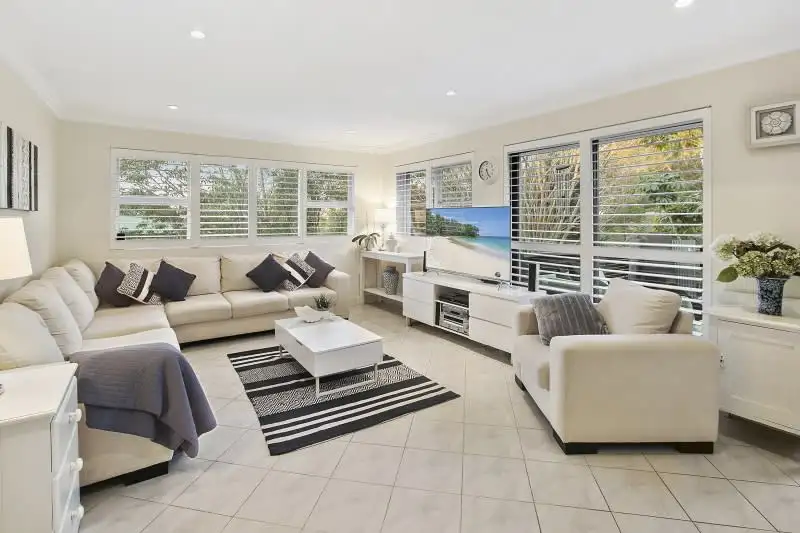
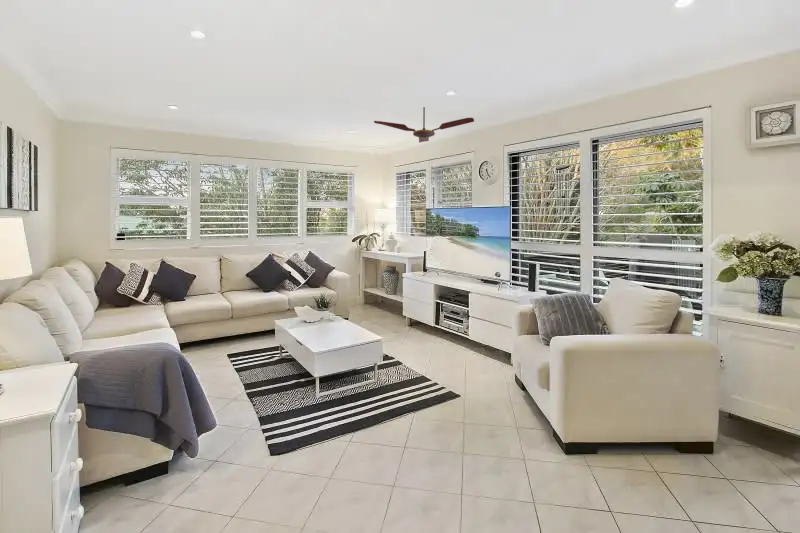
+ ceiling fan [373,106,475,144]
